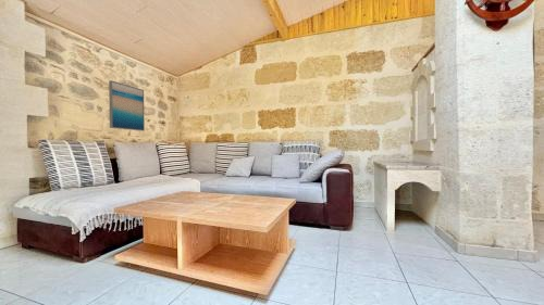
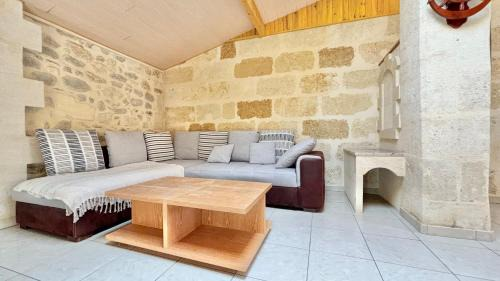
- wall art [108,79,146,132]
